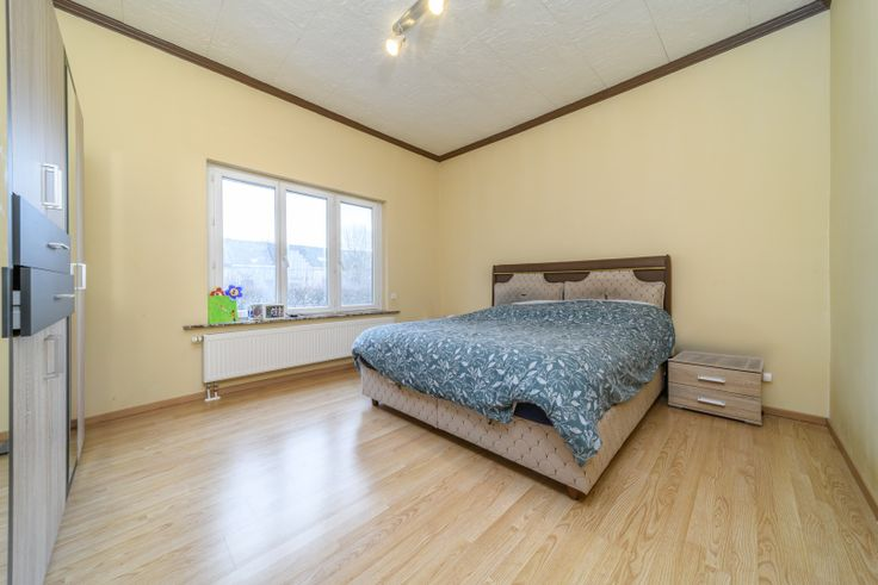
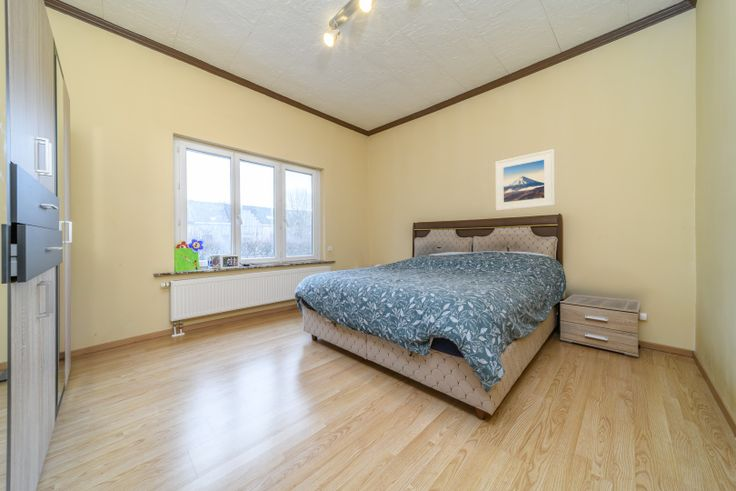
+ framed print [494,148,556,212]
